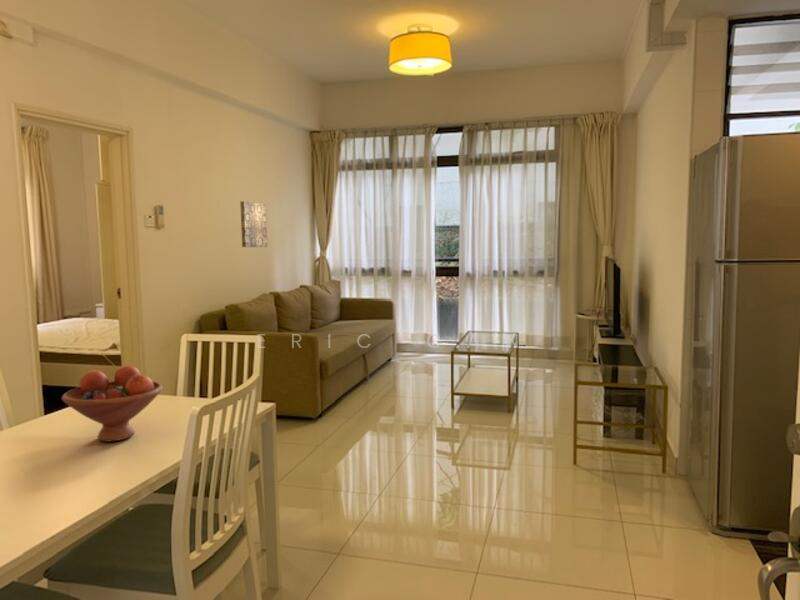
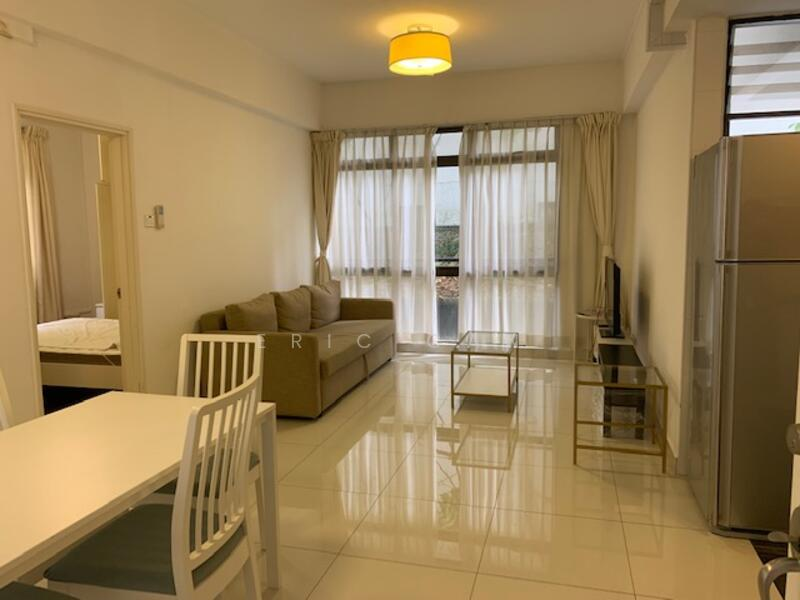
- fruit bowl [61,365,164,443]
- wall art [239,200,269,248]
